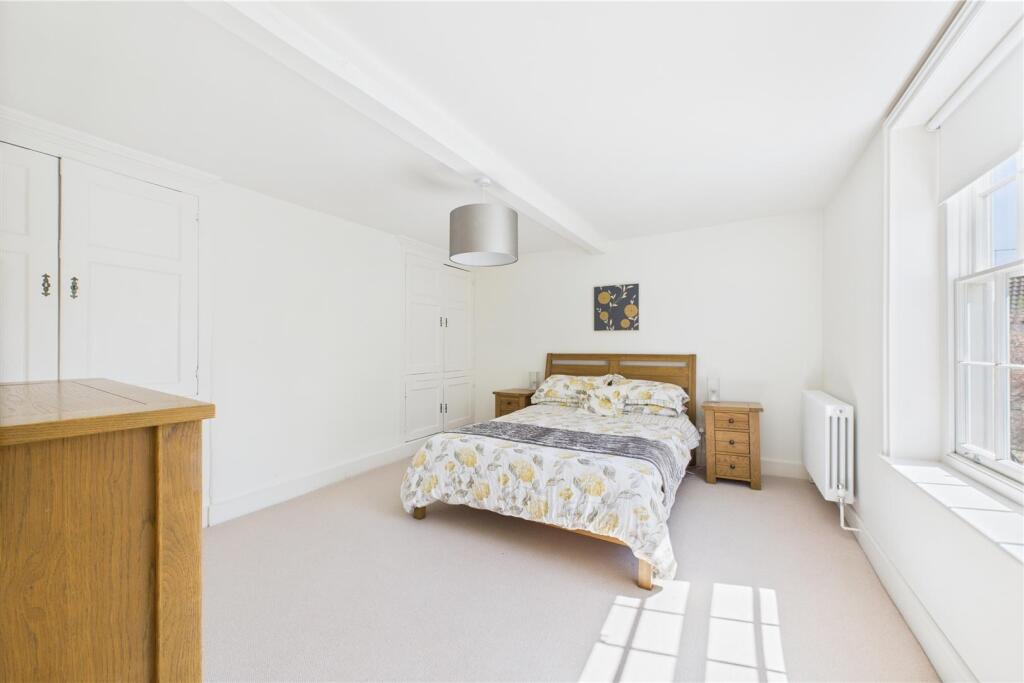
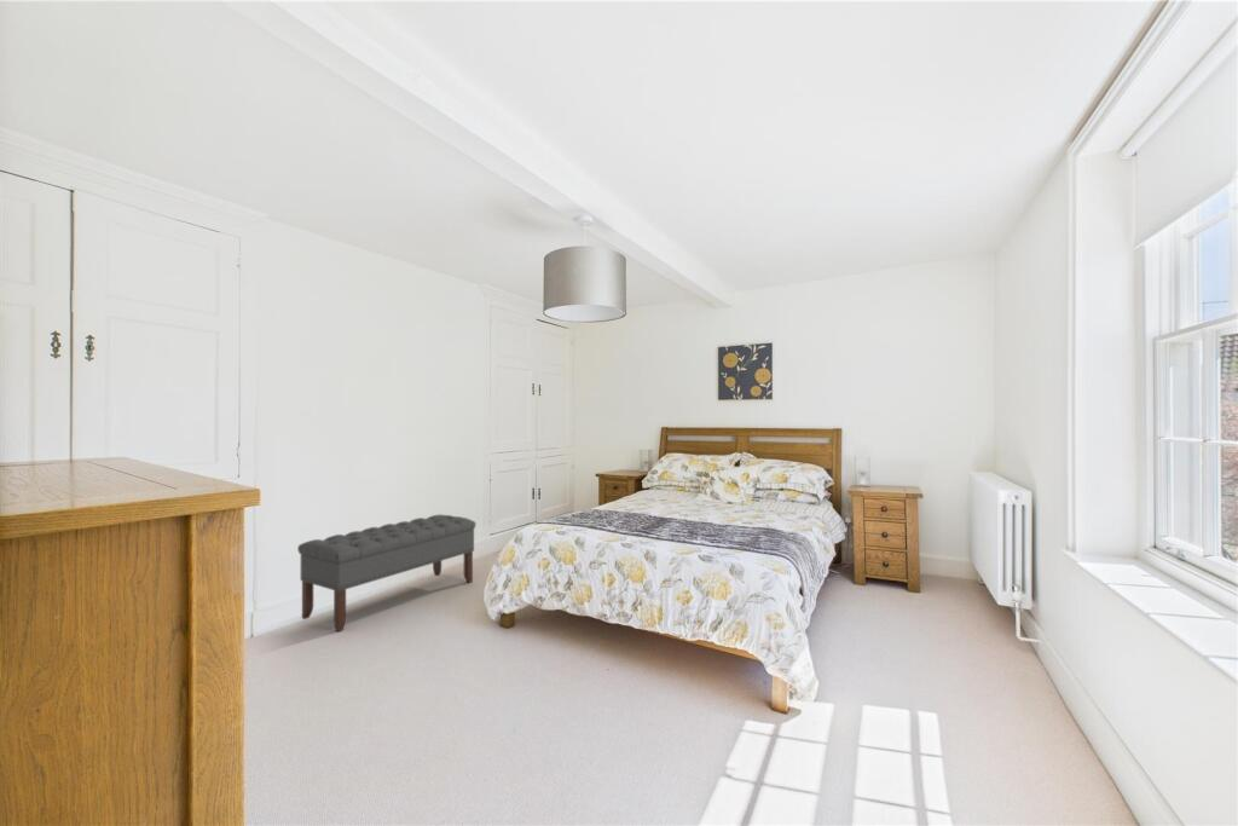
+ bench [296,514,478,633]
